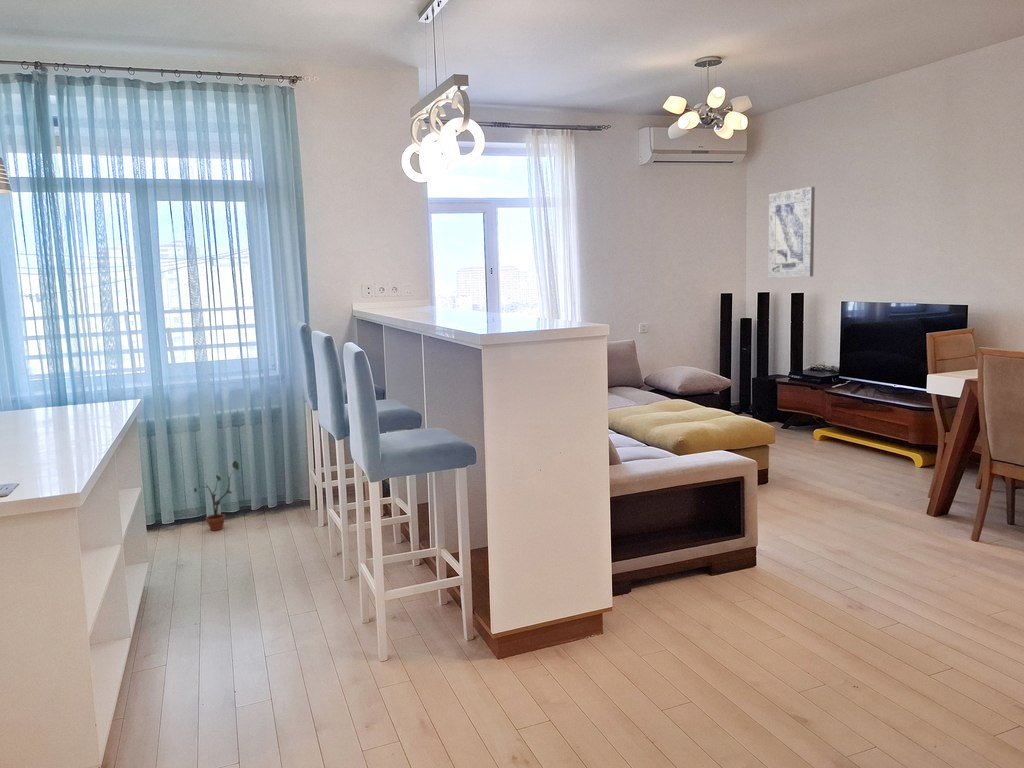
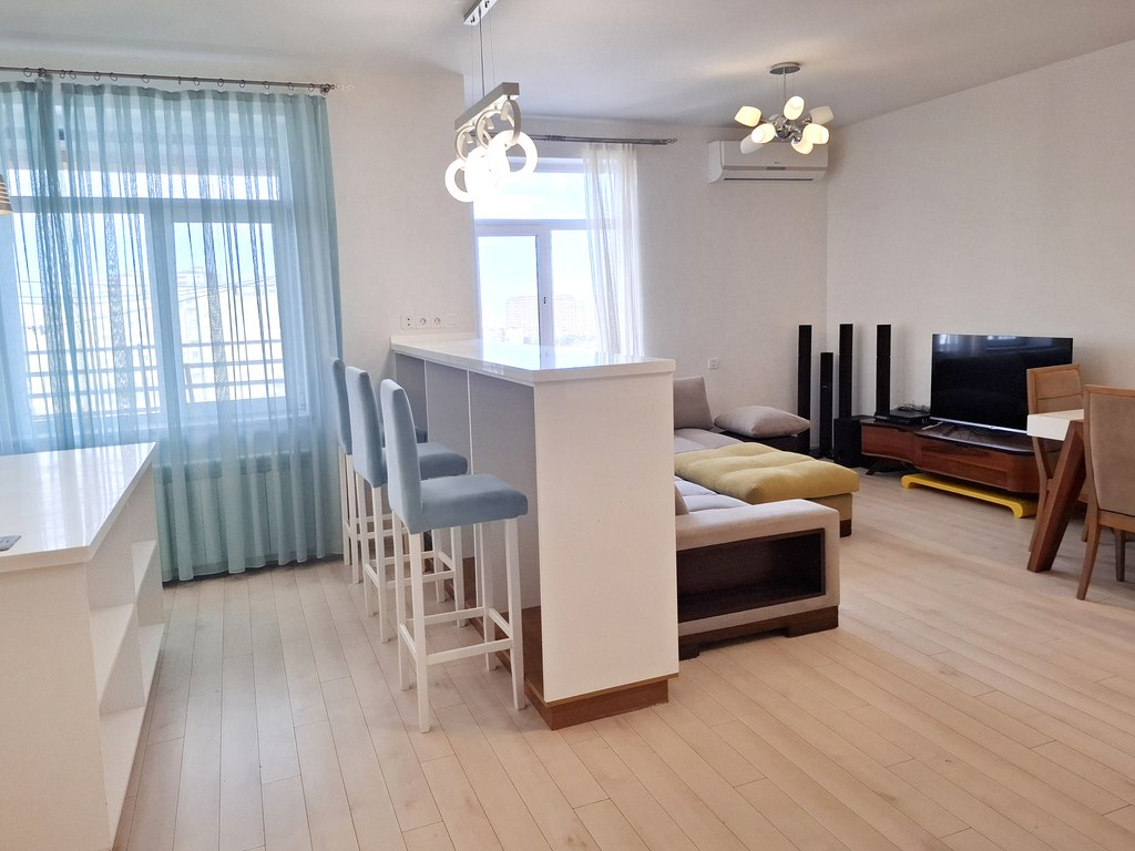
- wall art [767,186,816,279]
- potted plant [193,460,240,532]
